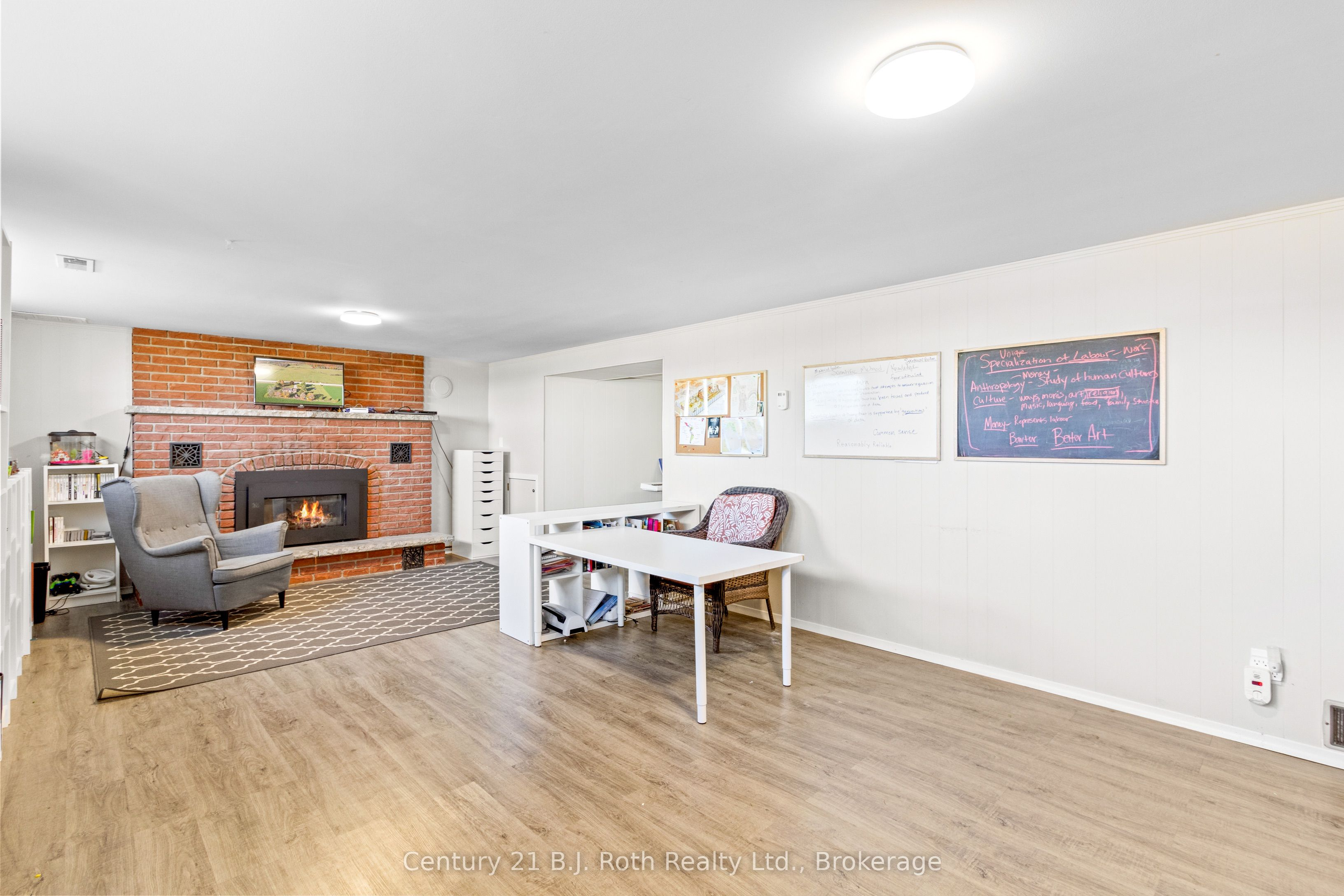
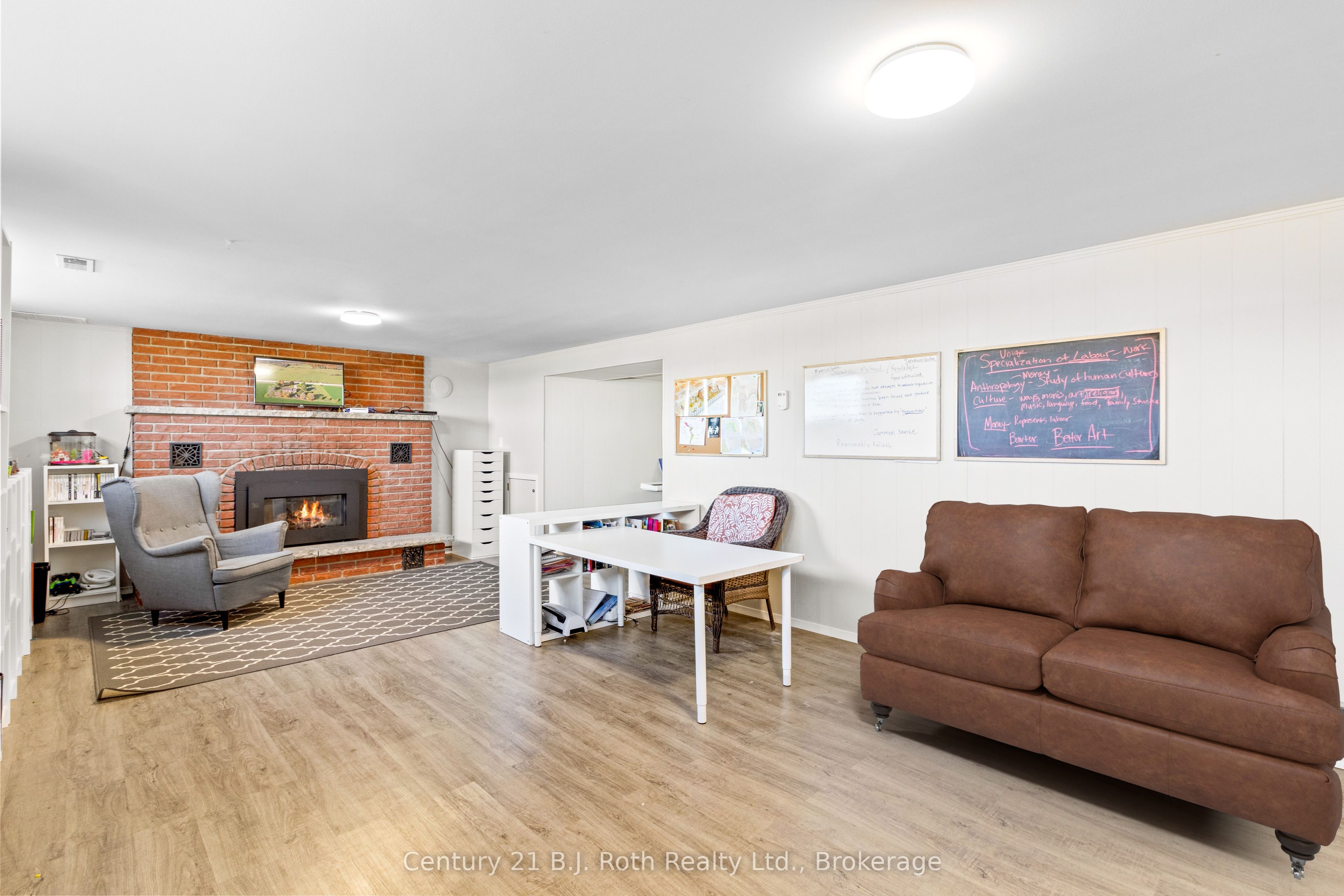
+ sofa [857,500,1344,880]
